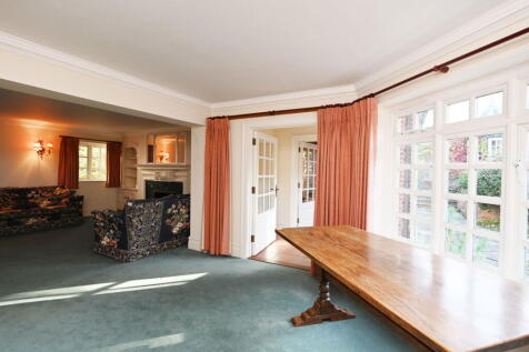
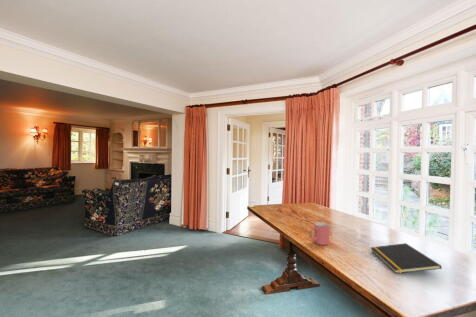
+ mug [308,222,330,246]
+ notepad [370,242,443,274]
